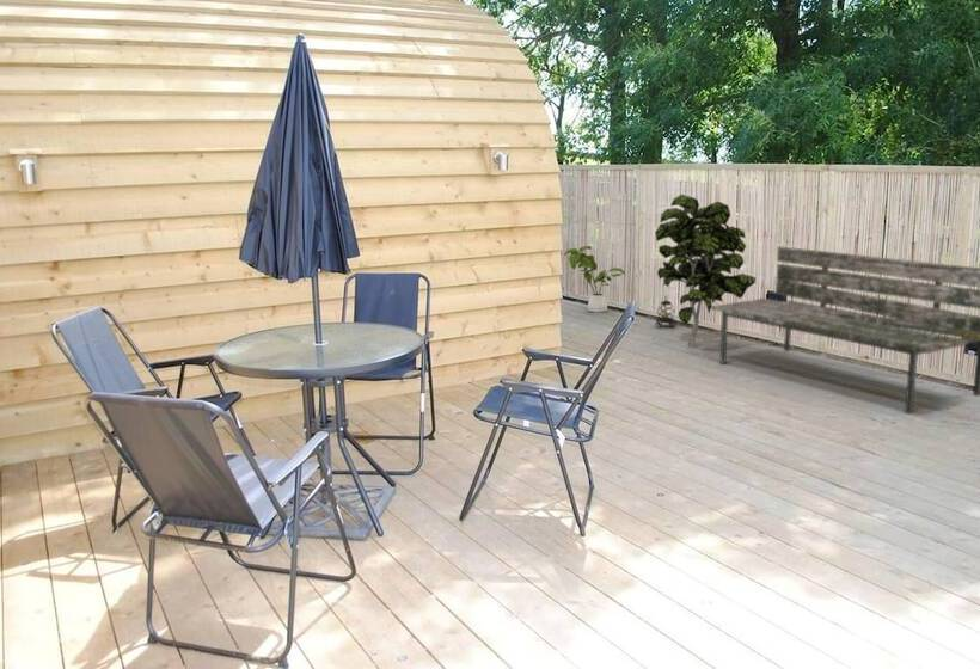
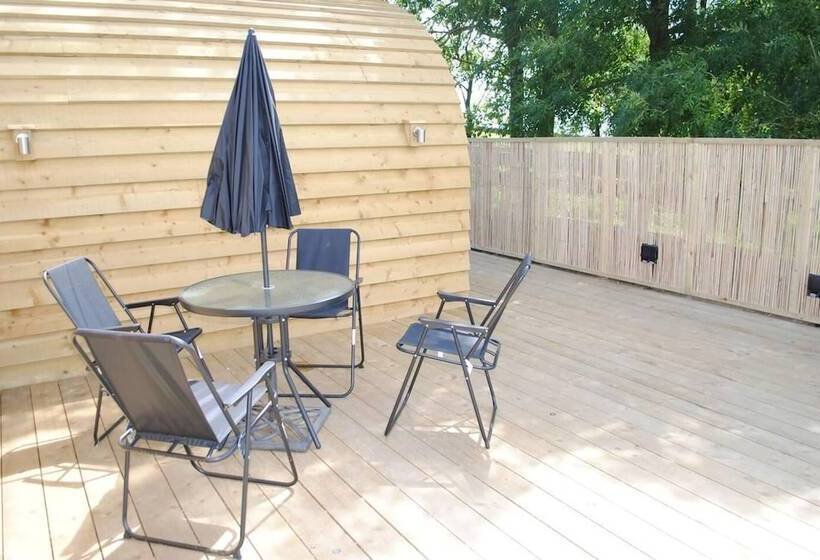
- lantern [654,294,678,330]
- garden bench [711,245,980,416]
- house plant [563,245,627,313]
- indoor plant [654,194,757,346]
